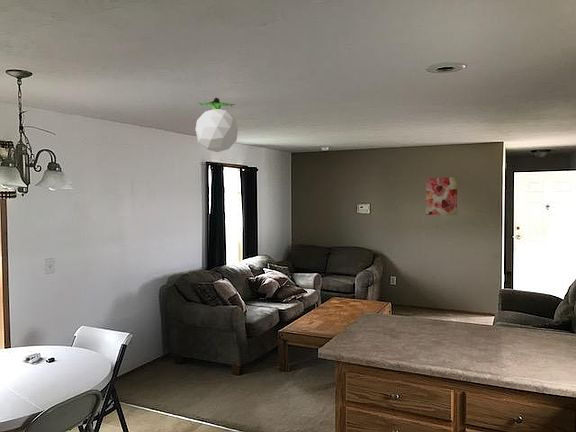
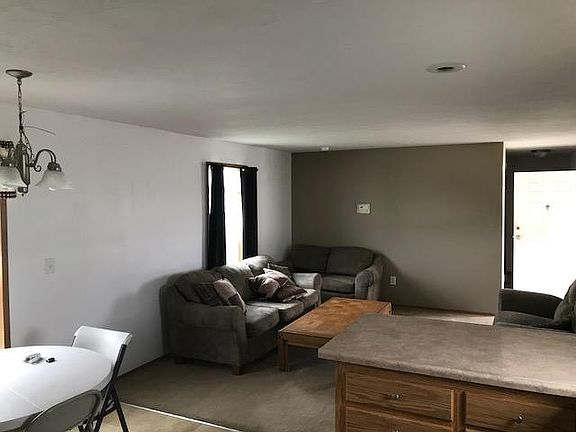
- ceiling light [195,97,239,153]
- wall art [425,176,458,216]
